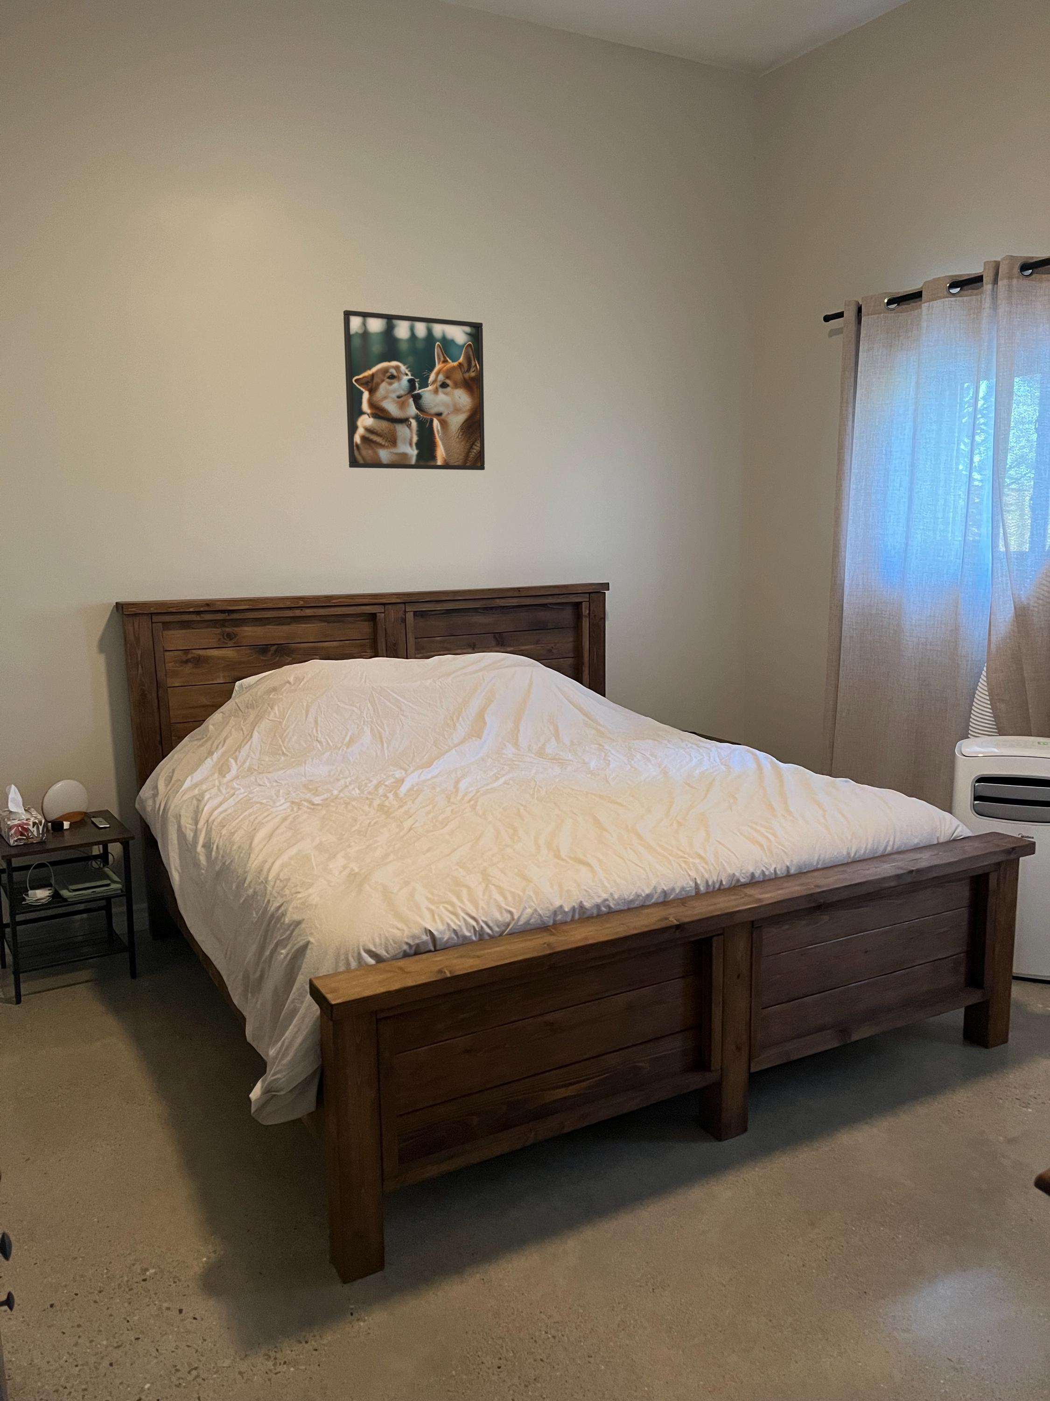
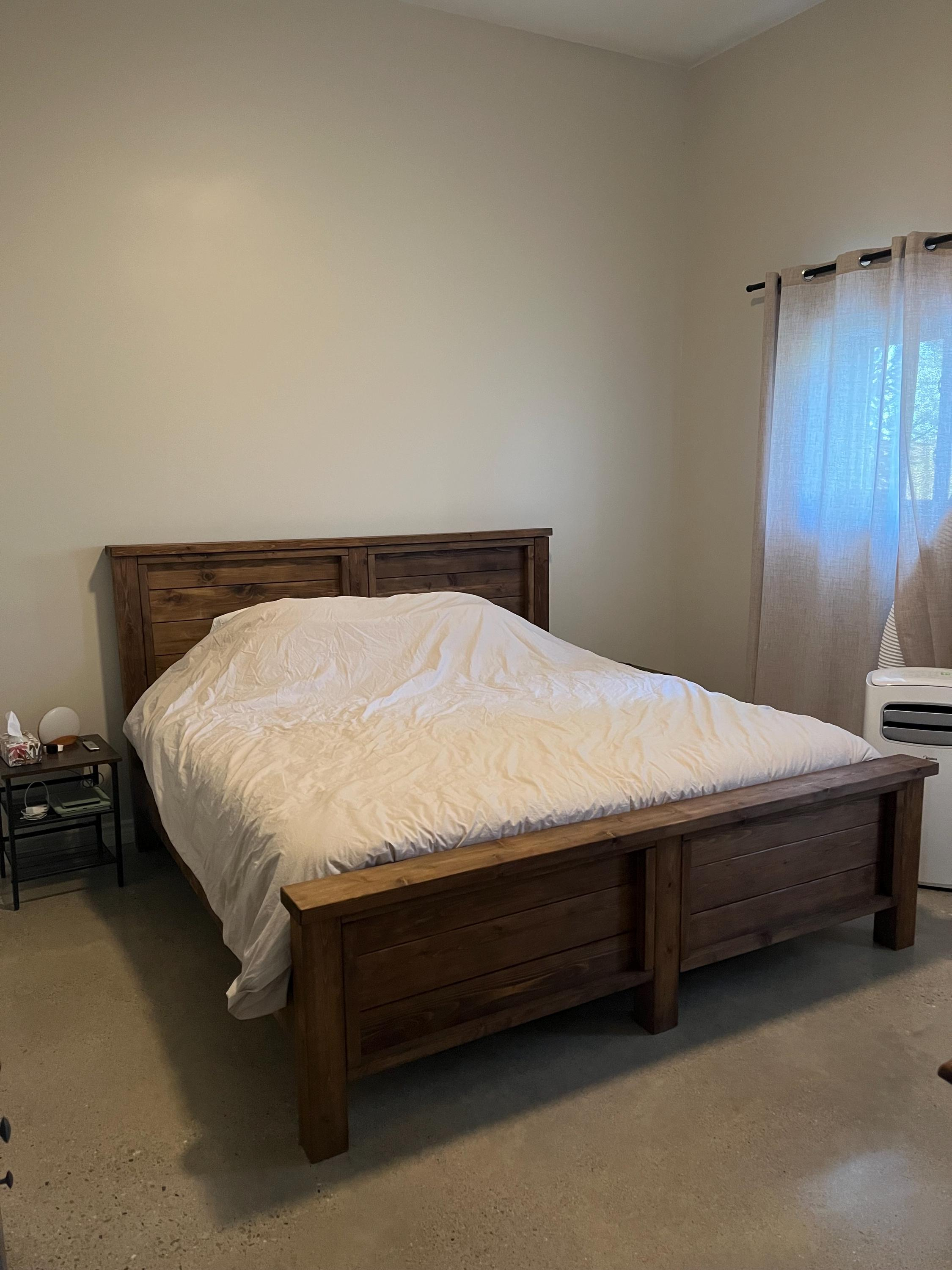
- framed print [343,310,485,471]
